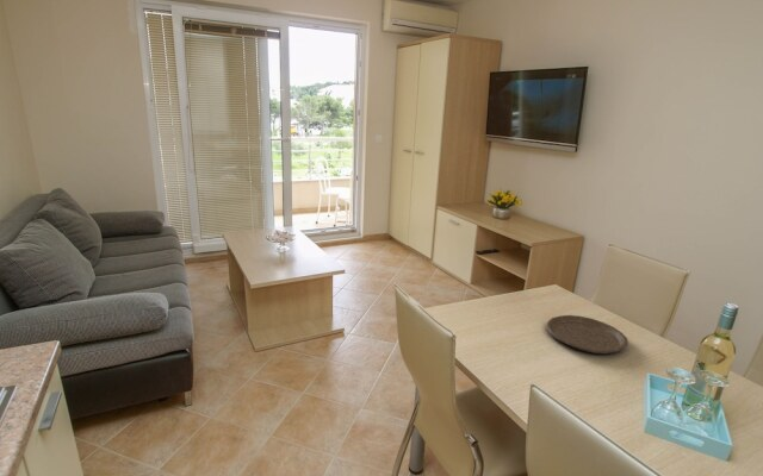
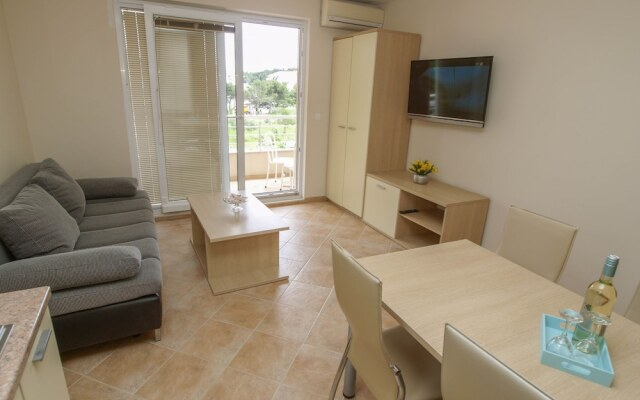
- plate [546,314,629,355]
